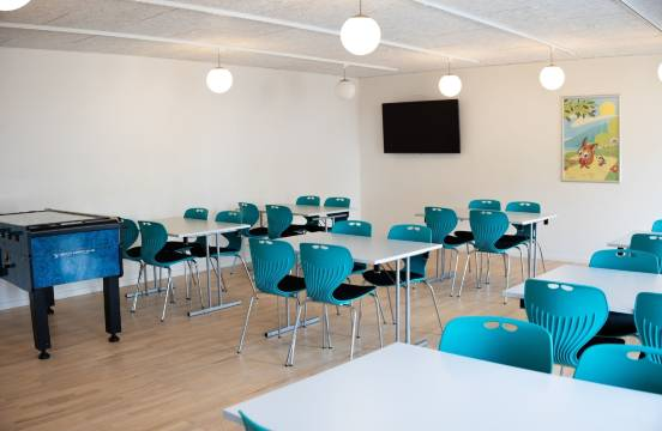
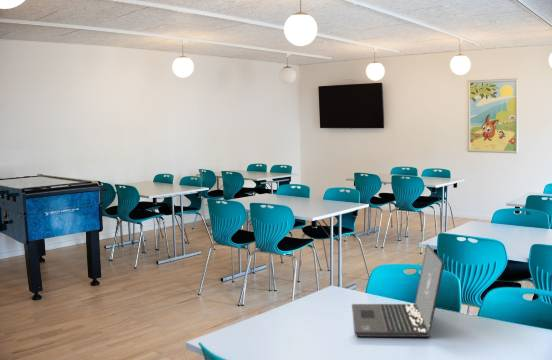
+ laptop [351,243,445,338]
